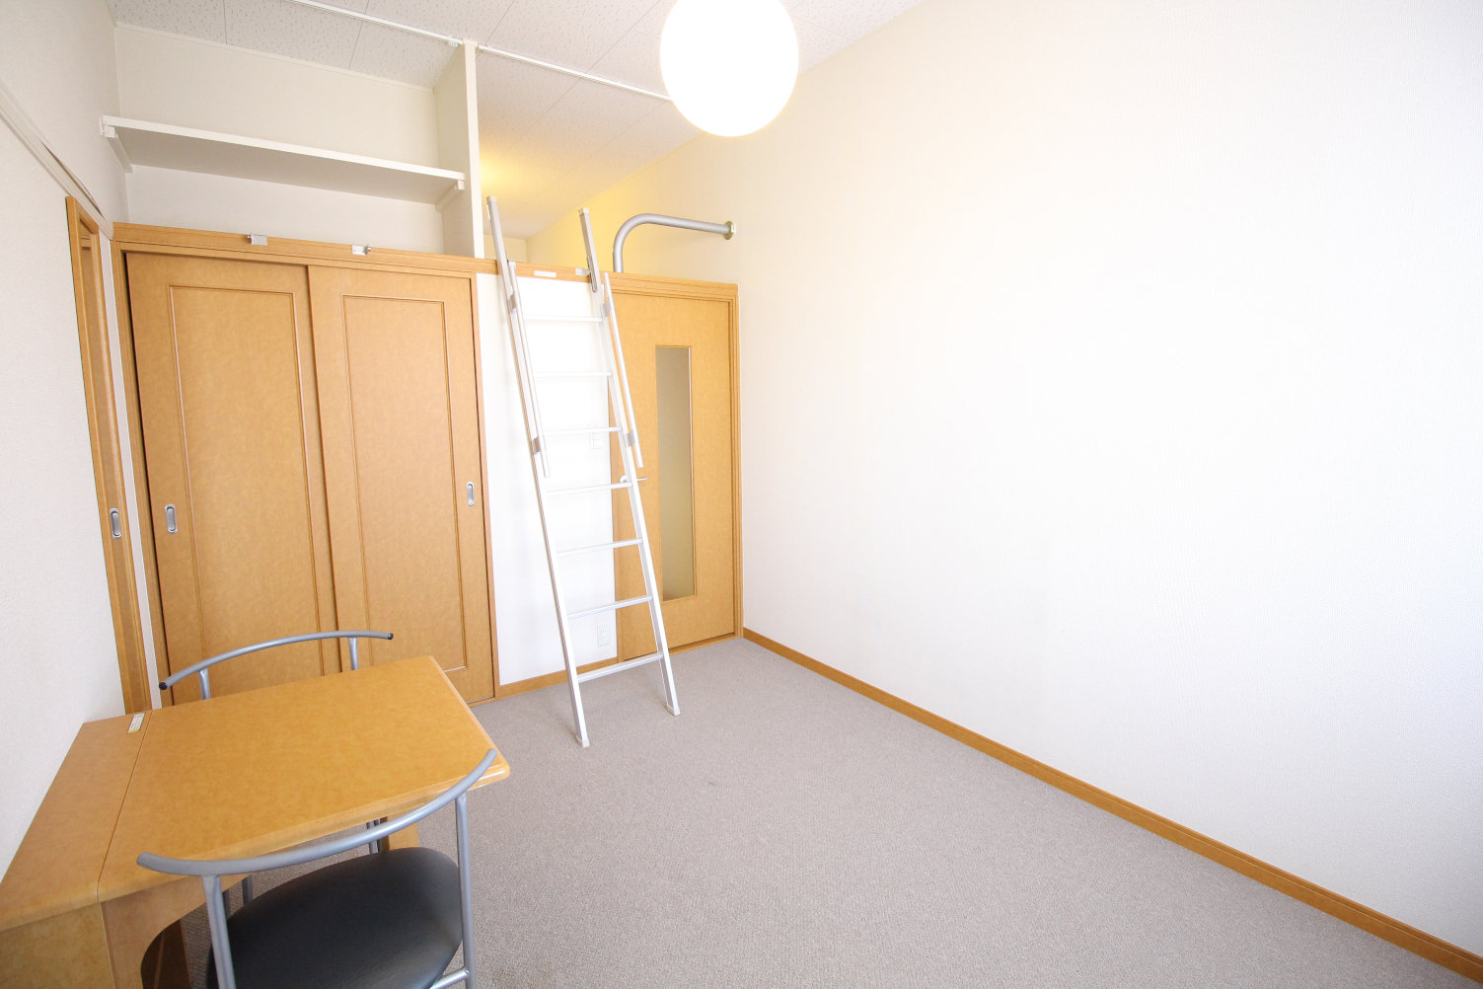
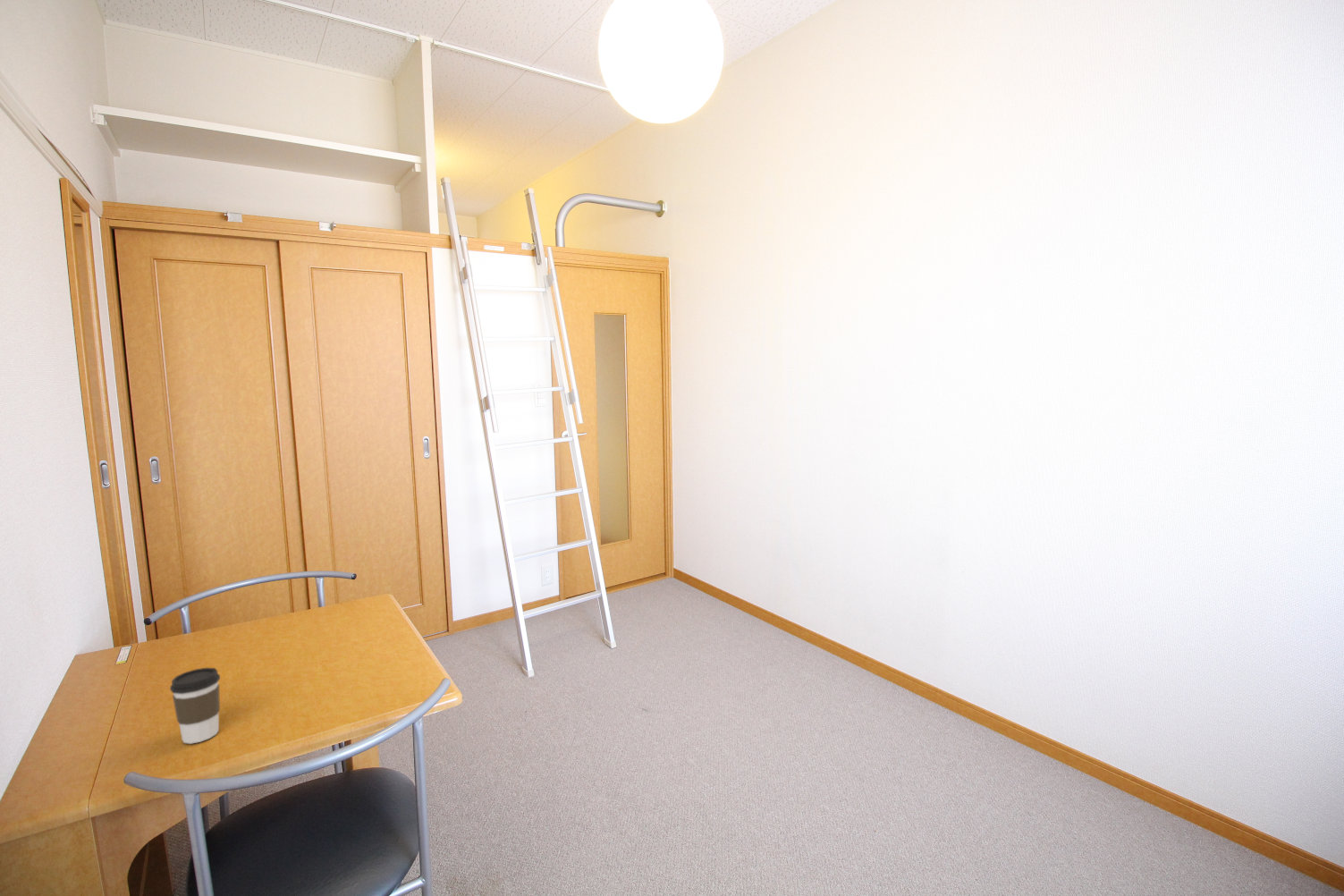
+ coffee cup [169,667,221,745]
